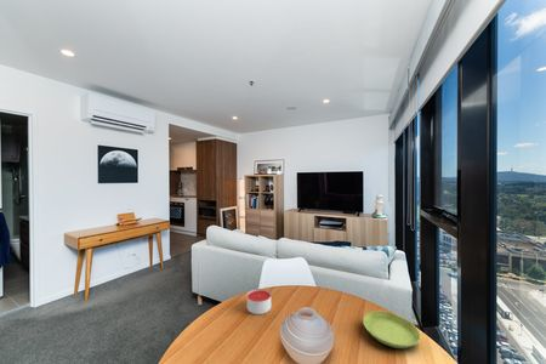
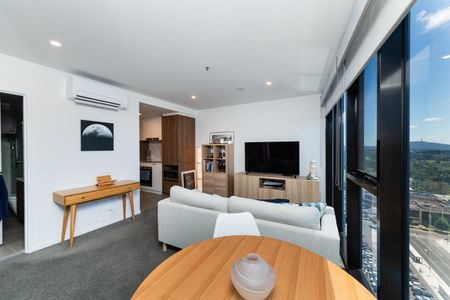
- saucer [362,309,422,349]
- candle [246,288,272,315]
